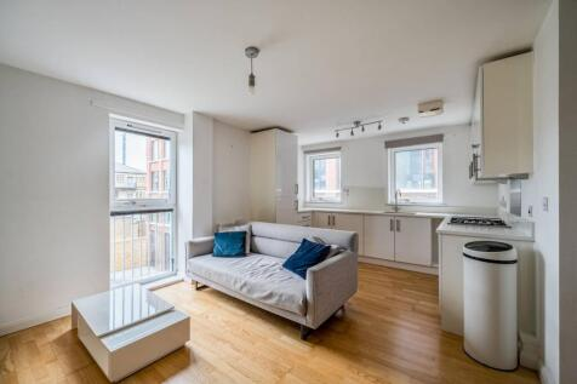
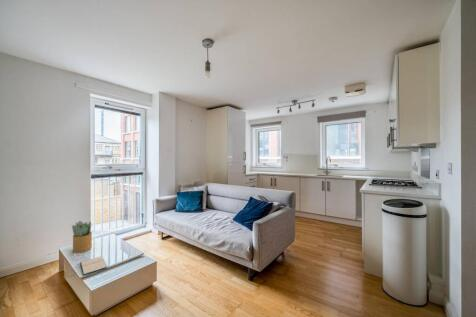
+ hardback book [79,255,108,276]
+ potted plant [71,220,93,254]
